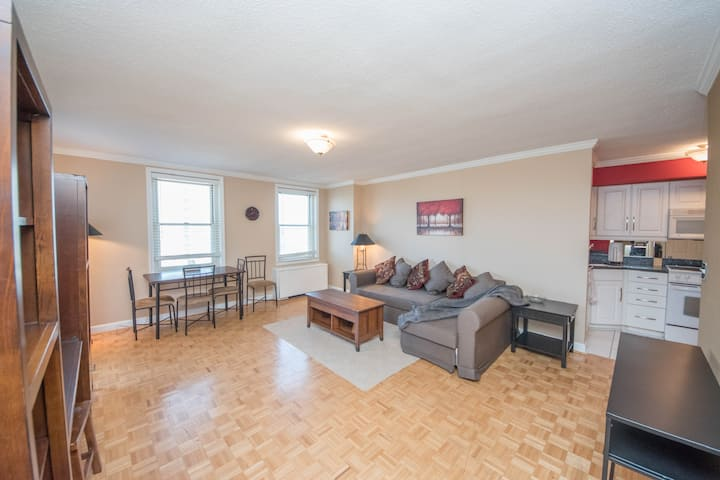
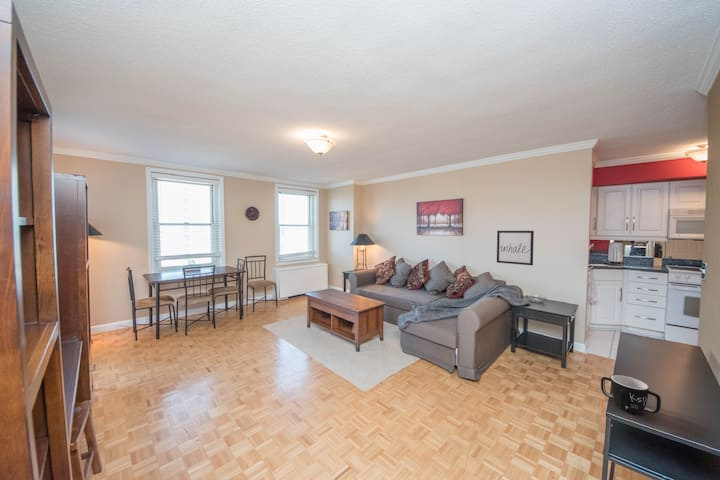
+ wall art [496,230,535,266]
+ mug [600,374,662,415]
